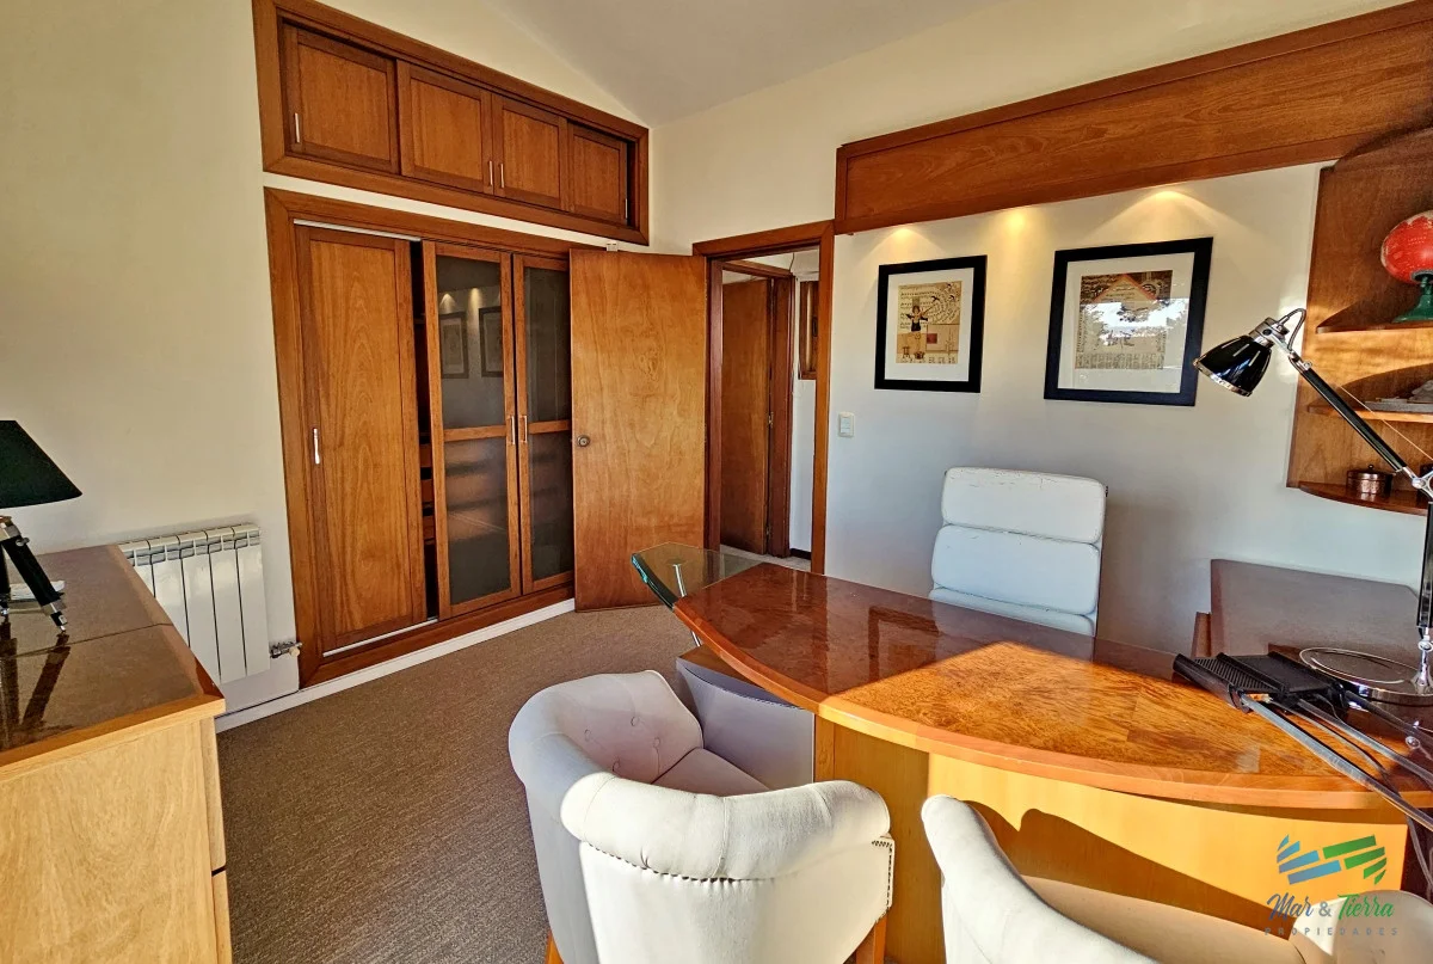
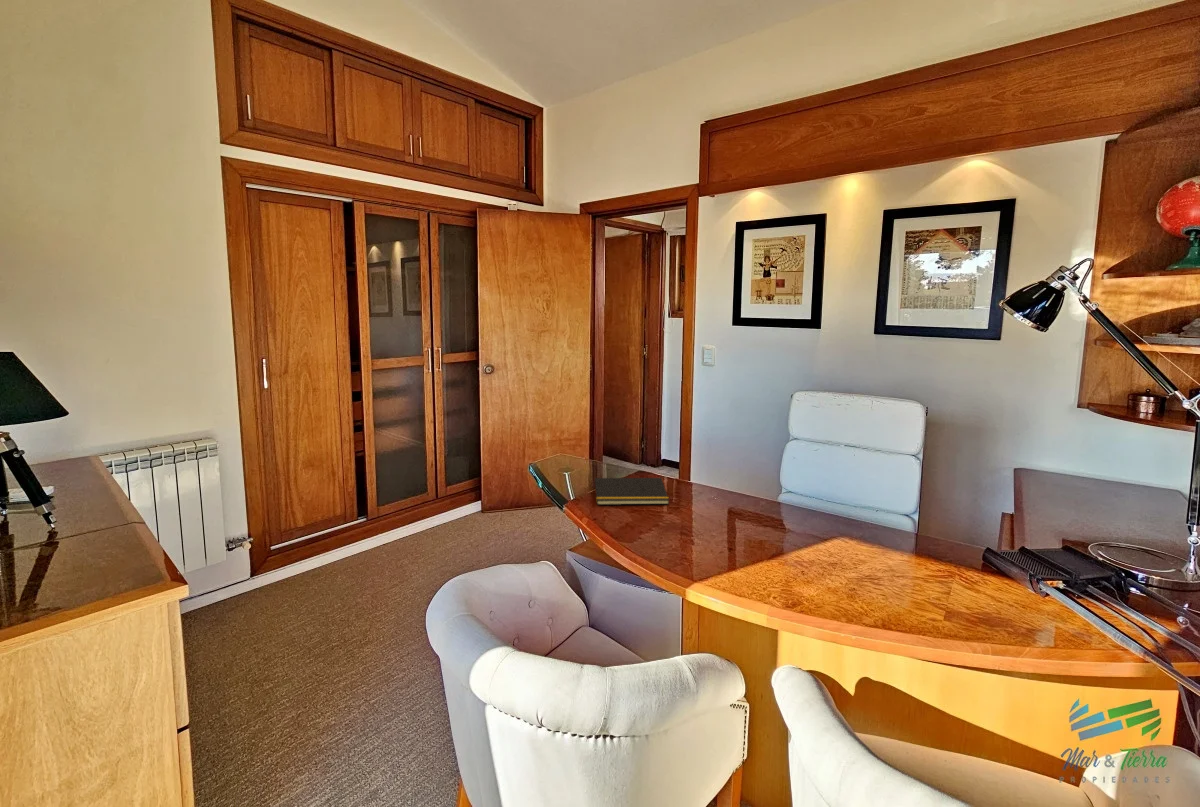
+ notepad [592,477,670,506]
